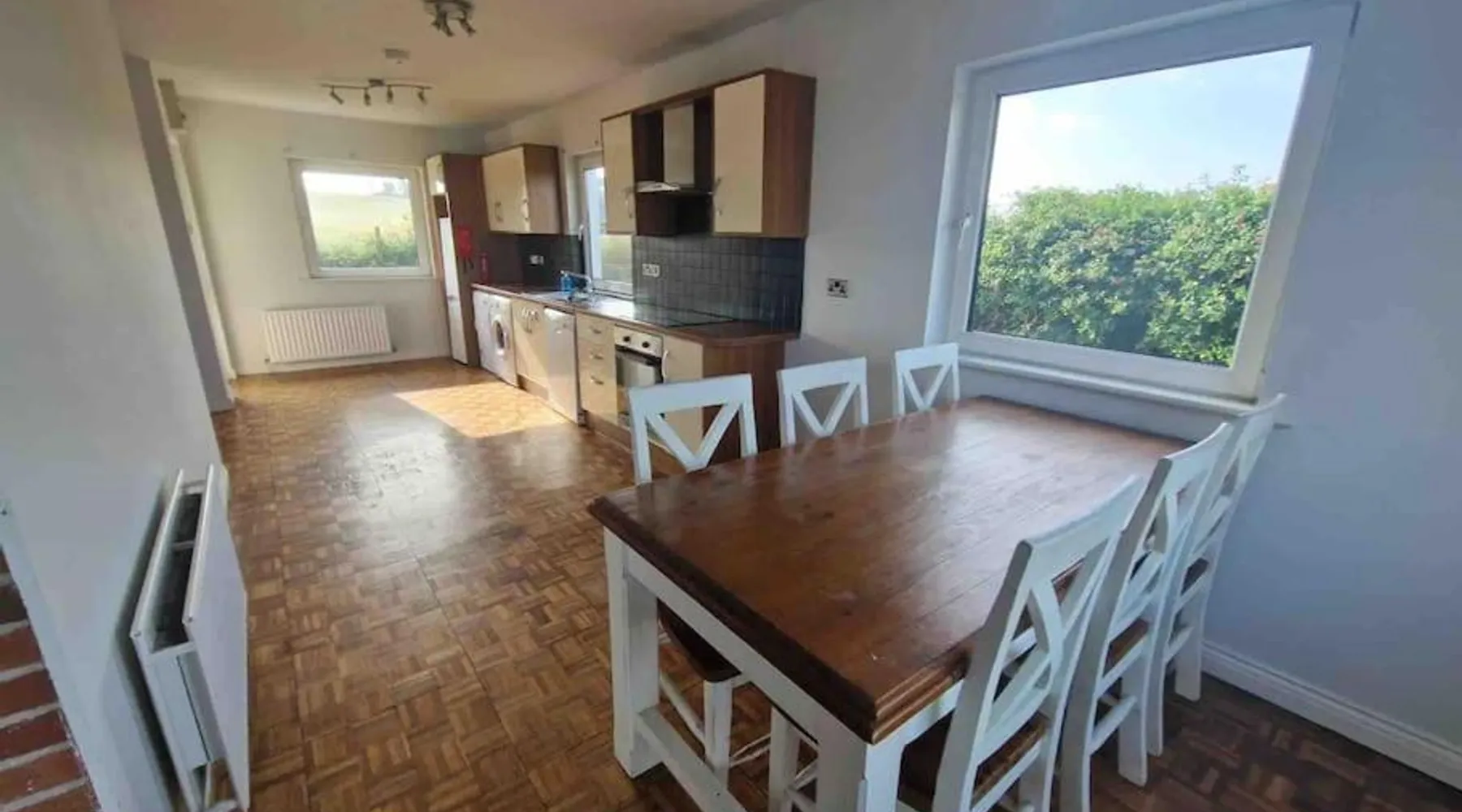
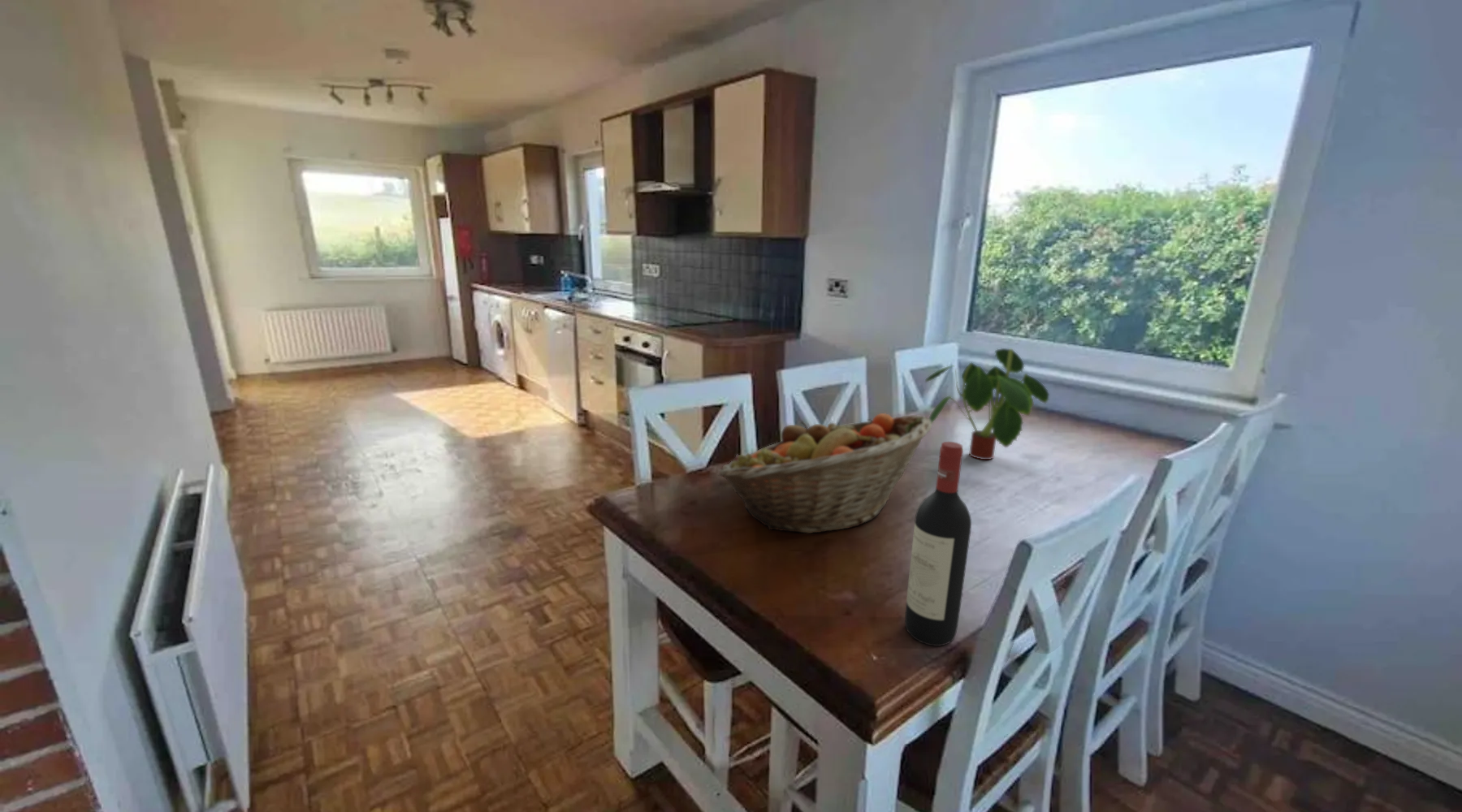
+ fruit basket [717,412,932,534]
+ plant [924,348,1050,460]
+ wine bottle [904,441,972,647]
